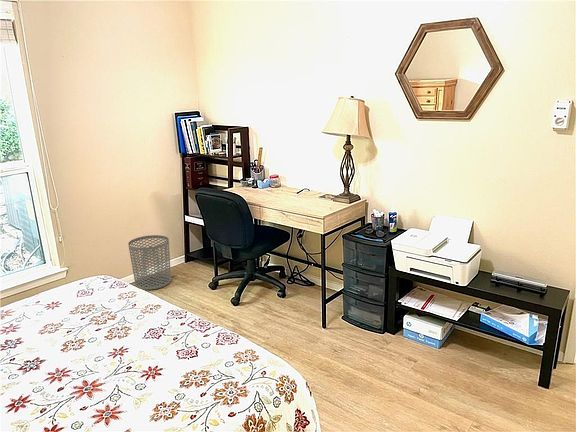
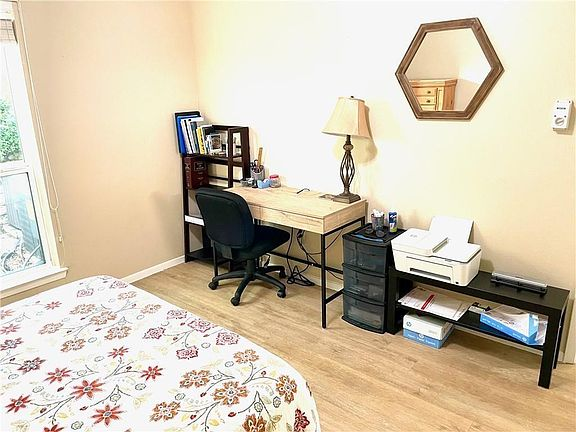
- waste bin [127,234,172,291]
